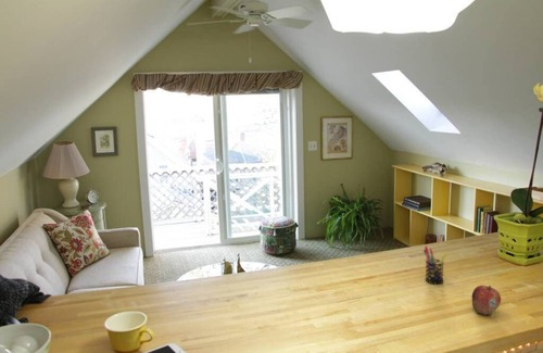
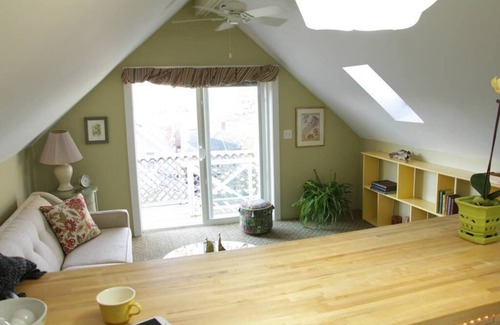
- fruit [470,285,502,316]
- pen holder [422,244,449,285]
